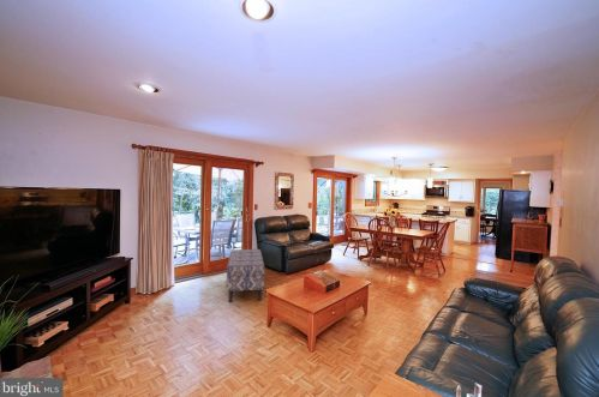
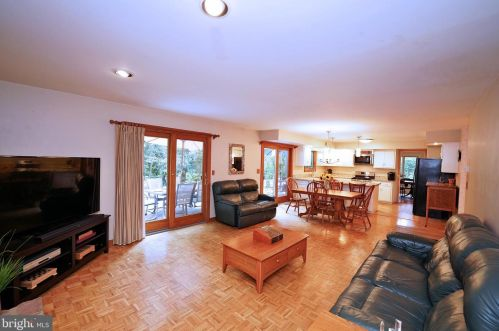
- bench [226,248,265,303]
